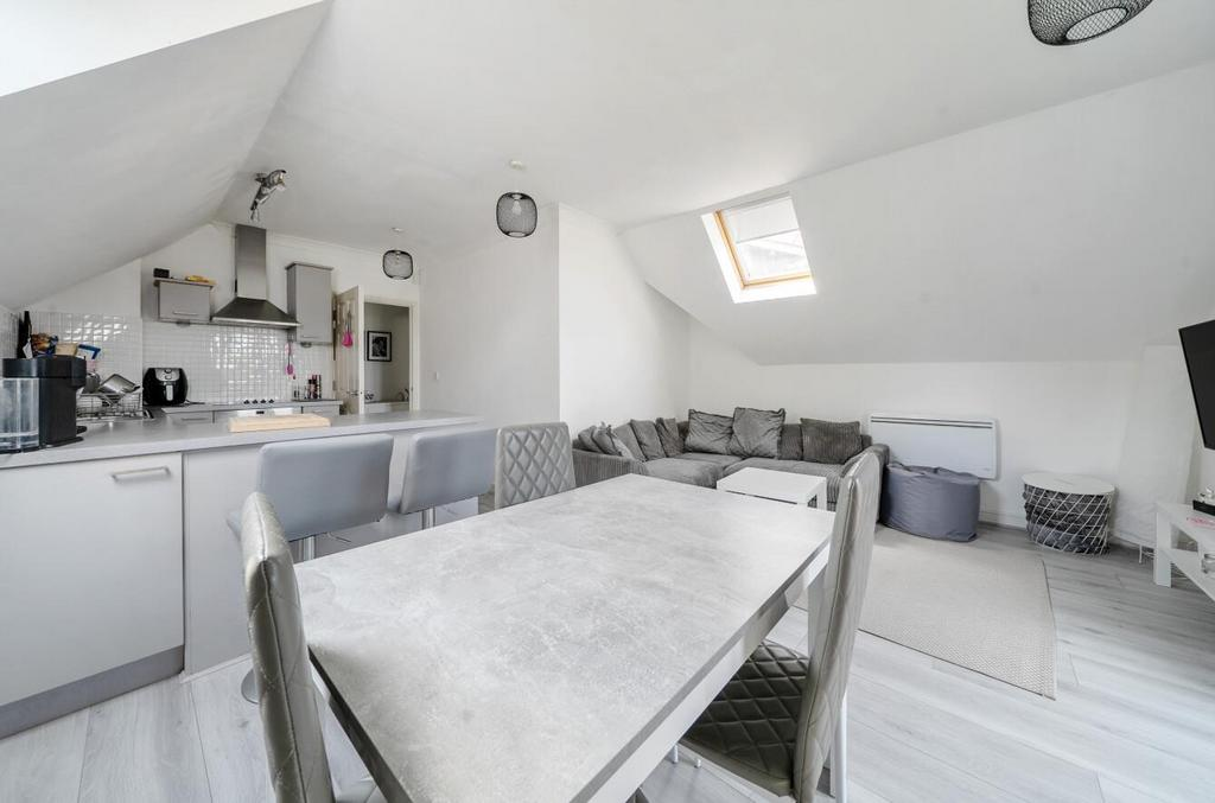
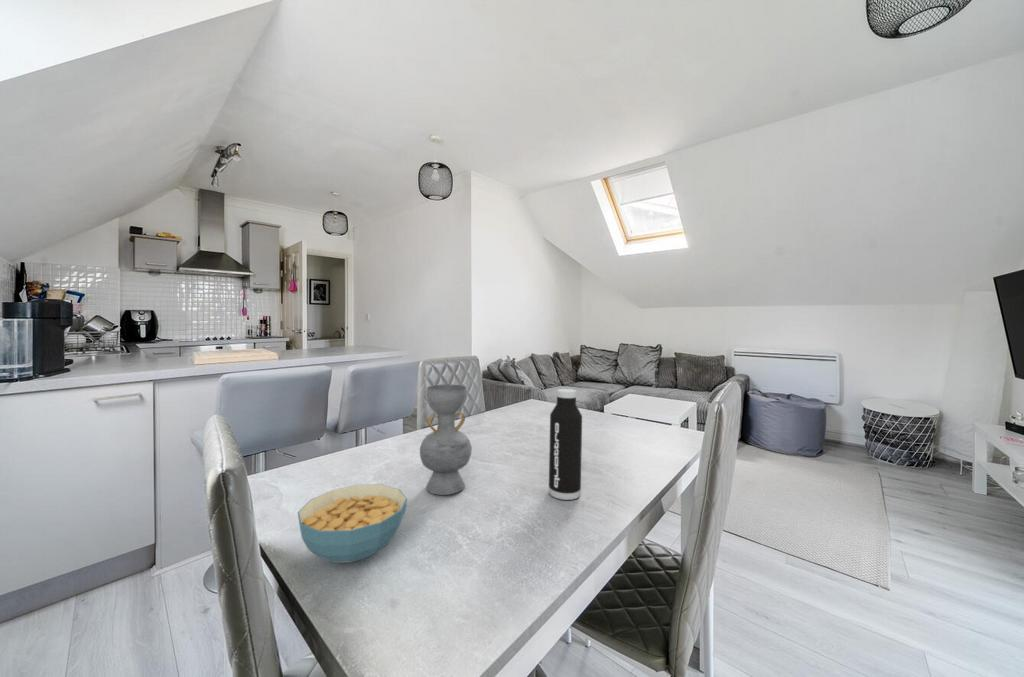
+ water bottle [548,388,583,501]
+ cereal bowl [297,484,408,564]
+ decorative vase [419,383,473,496]
